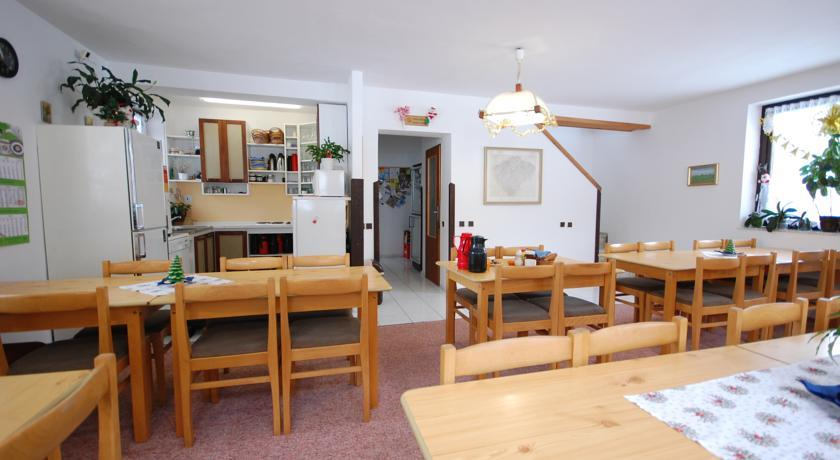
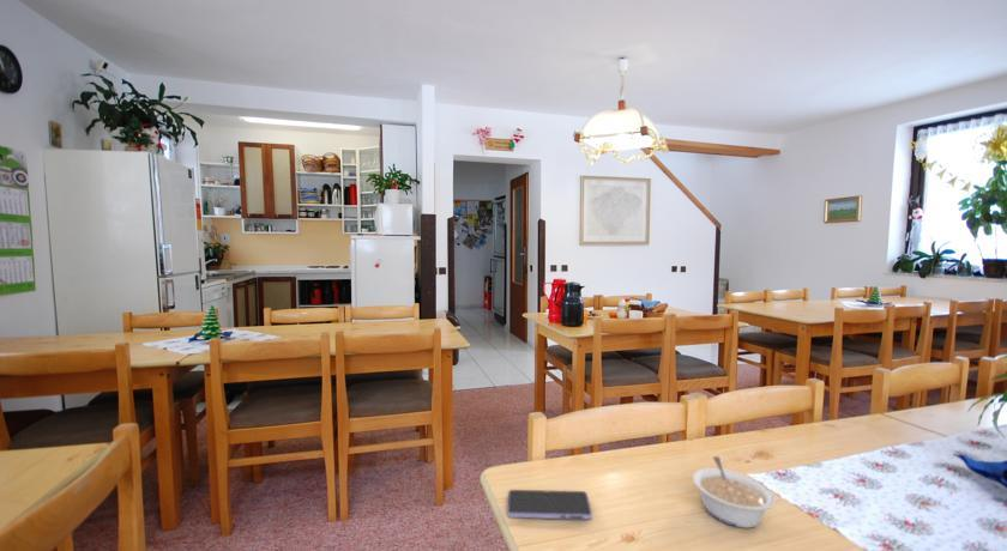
+ smartphone [506,489,593,521]
+ legume [692,455,777,529]
